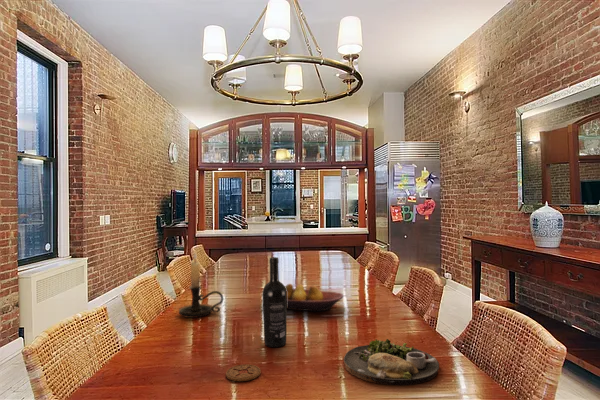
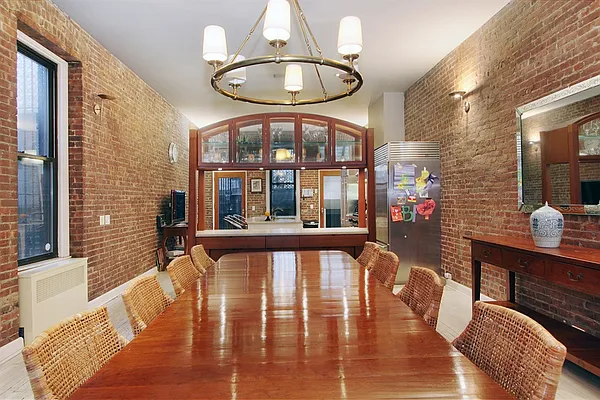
- candle holder [178,251,224,319]
- fruit bowl [285,283,344,312]
- wine bottle [261,256,288,348]
- dinner plate [343,338,440,386]
- coaster [225,363,262,382]
